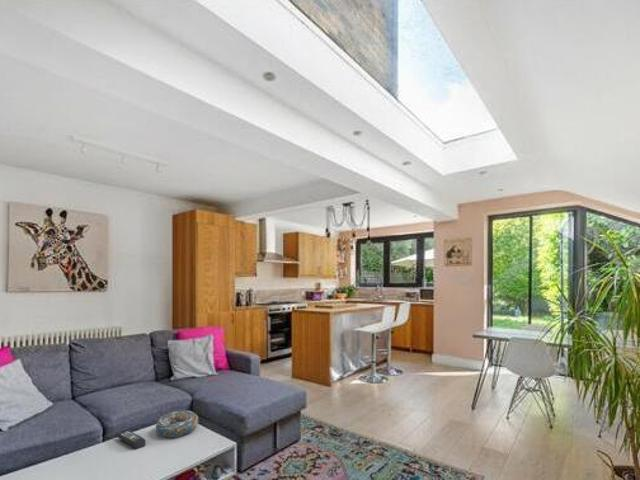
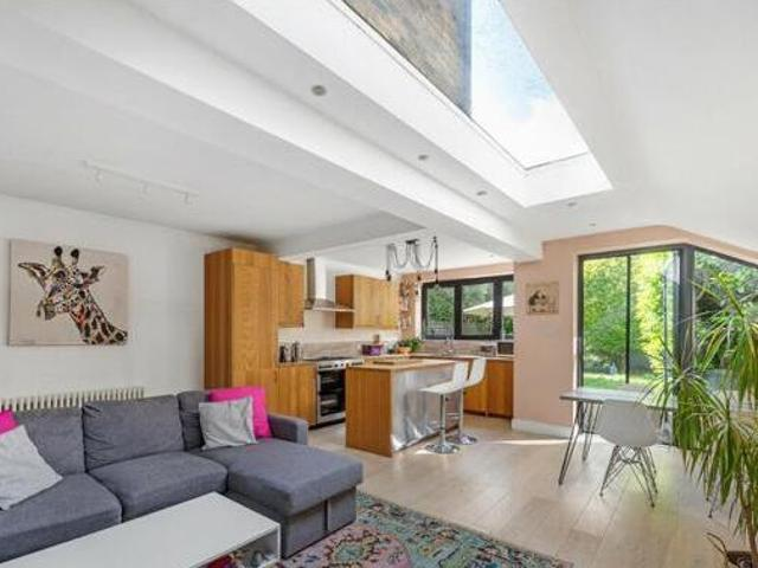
- remote control [117,430,146,450]
- decorative bowl [154,410,200,438]
